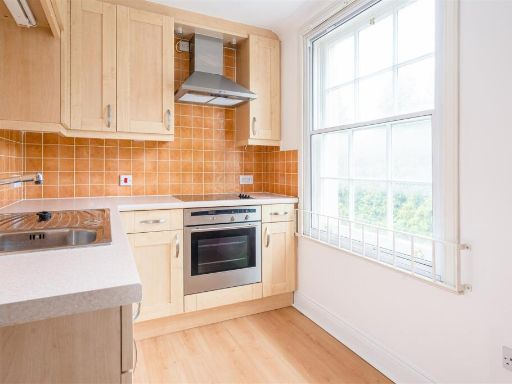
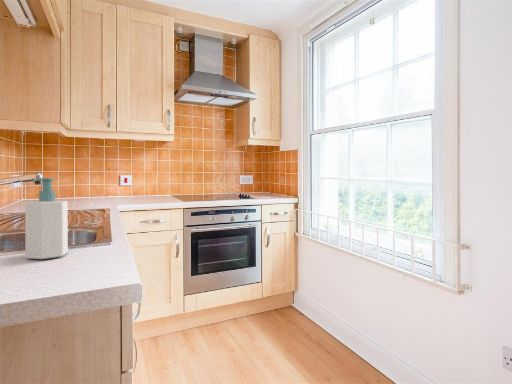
+ soap bottle [24,177,69,260]
